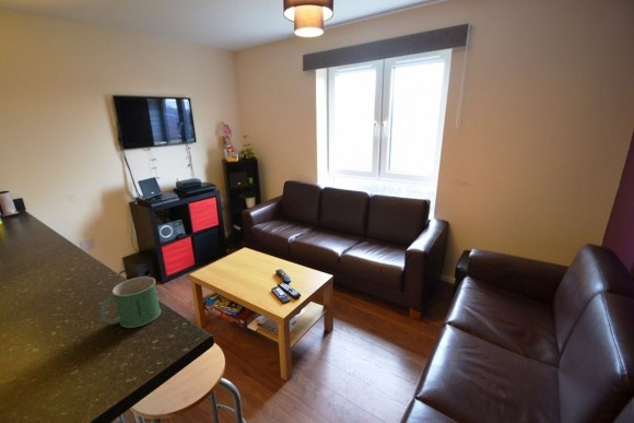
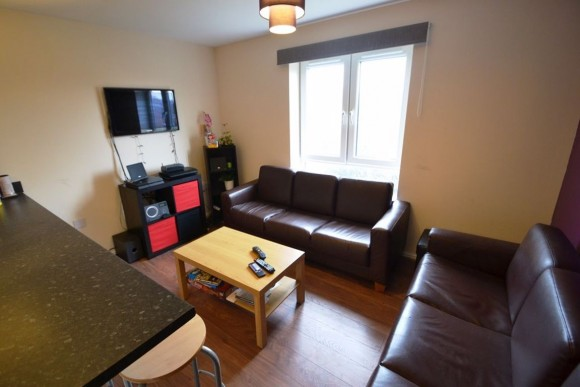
- mug [99,275,162,329]
